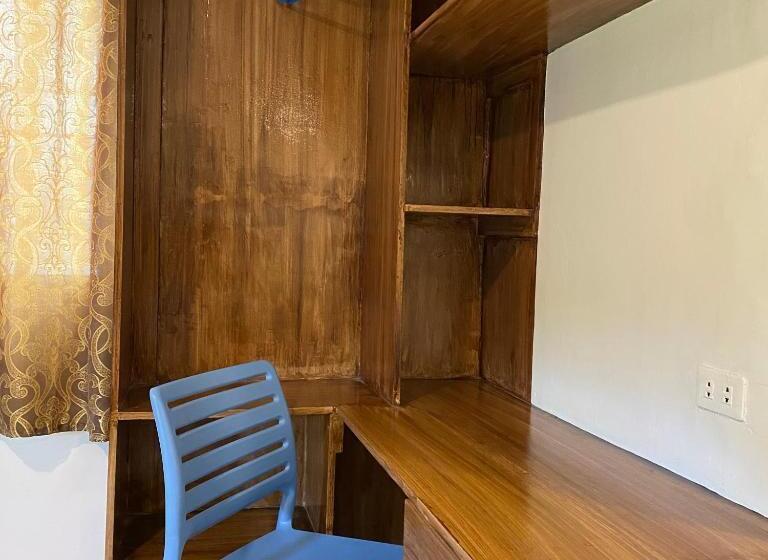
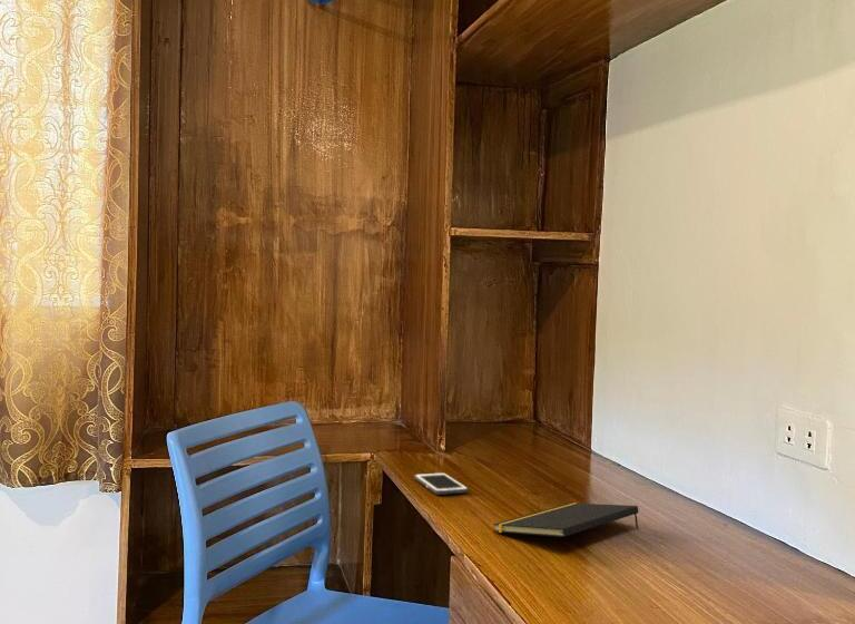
+ cell phone [413,471,469,496]
+ notepad [492,501,639,538]
